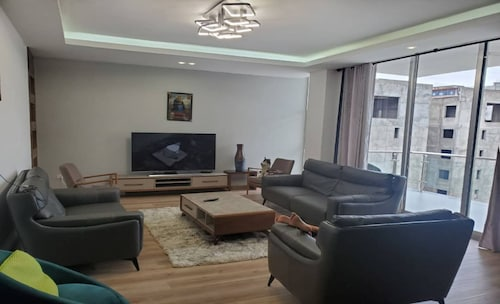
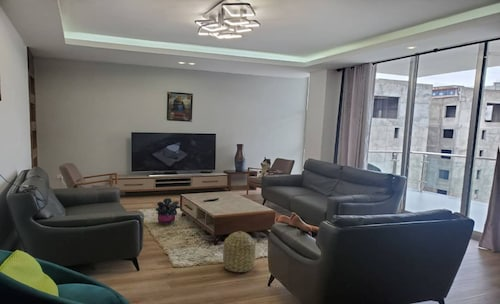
+ potted plant [155,197,181,225]
+ basket [222,230,256,273]
